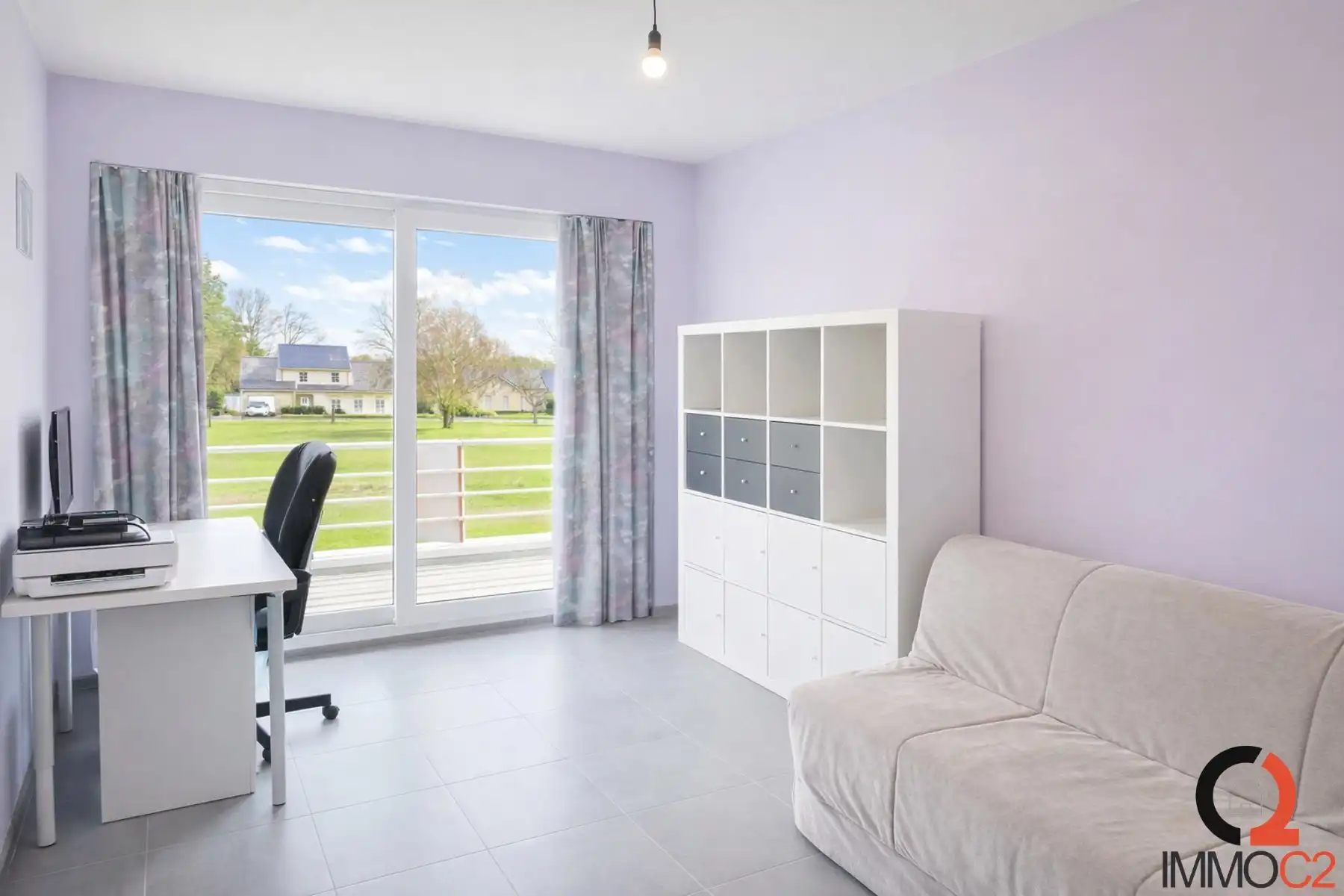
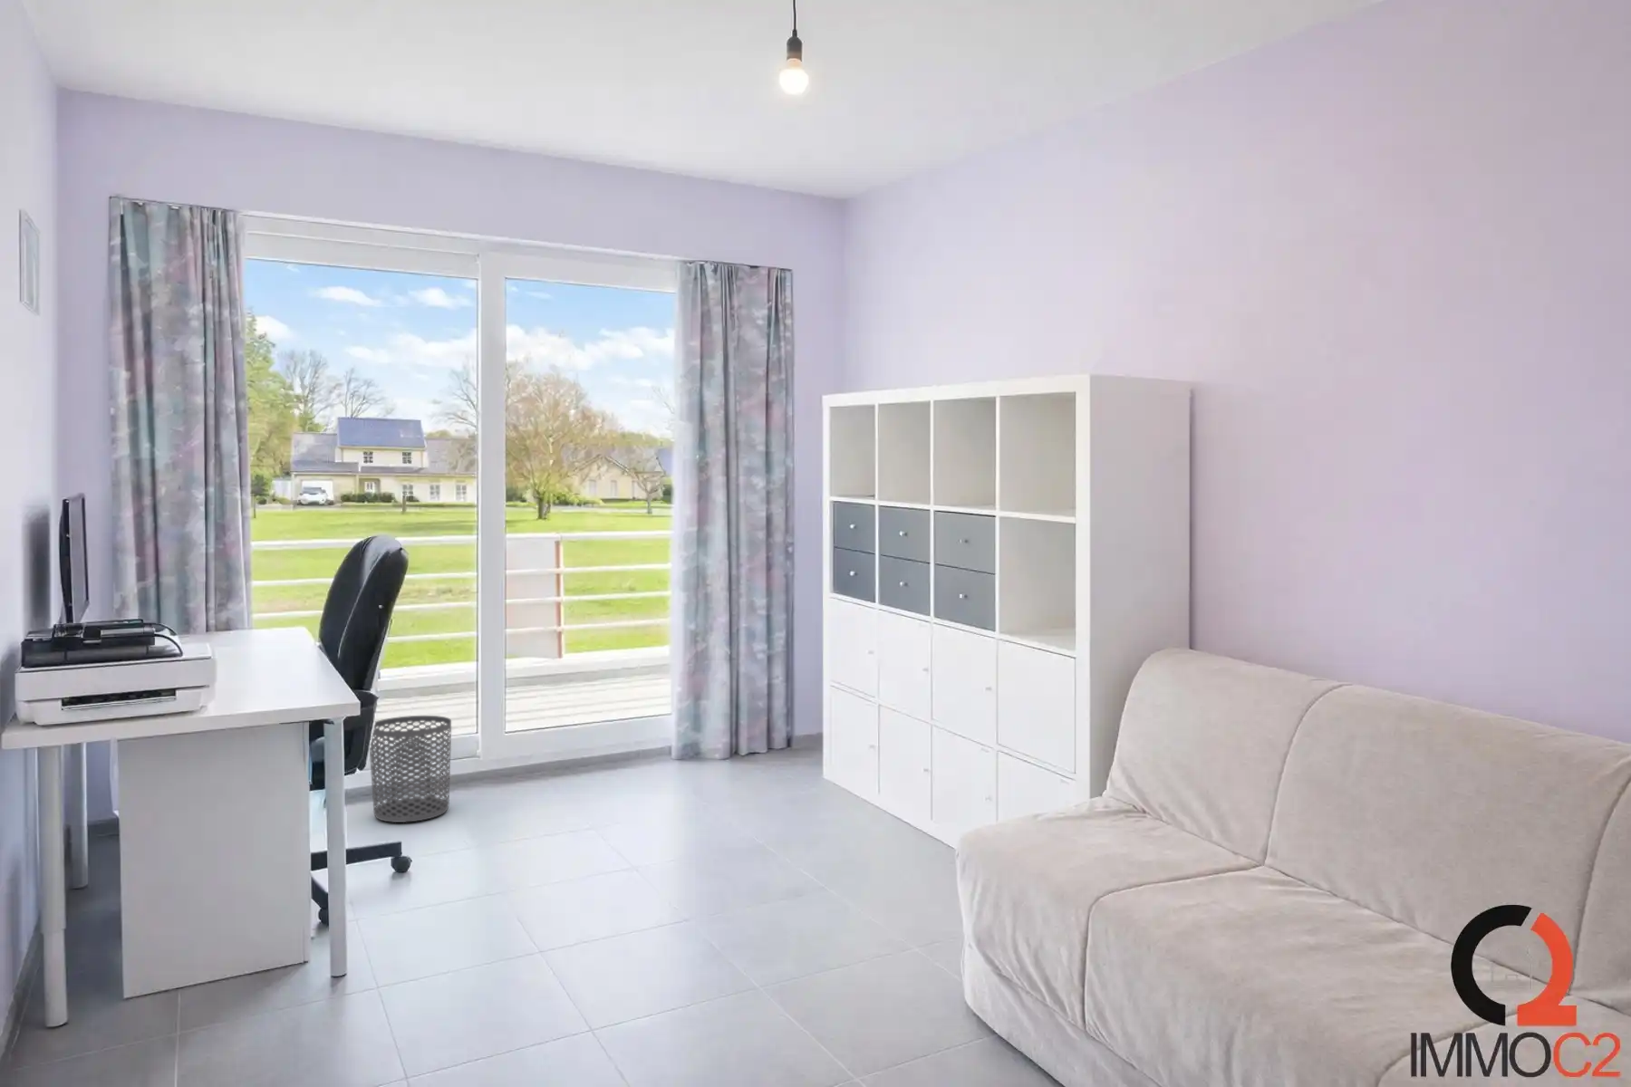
+ waste bin [369,715,453,824]
